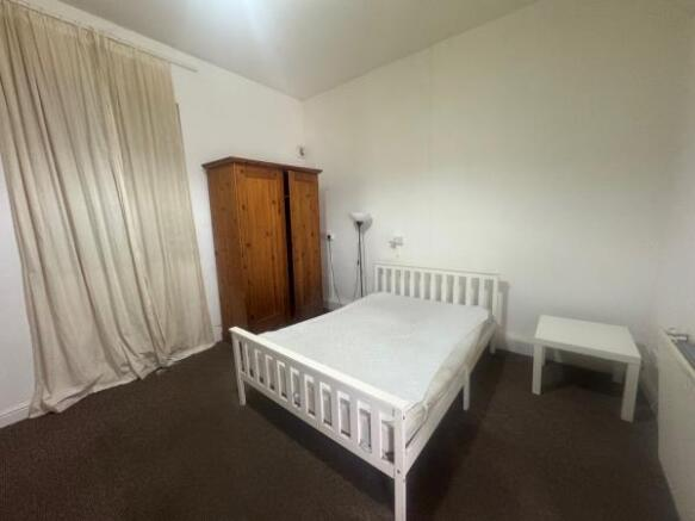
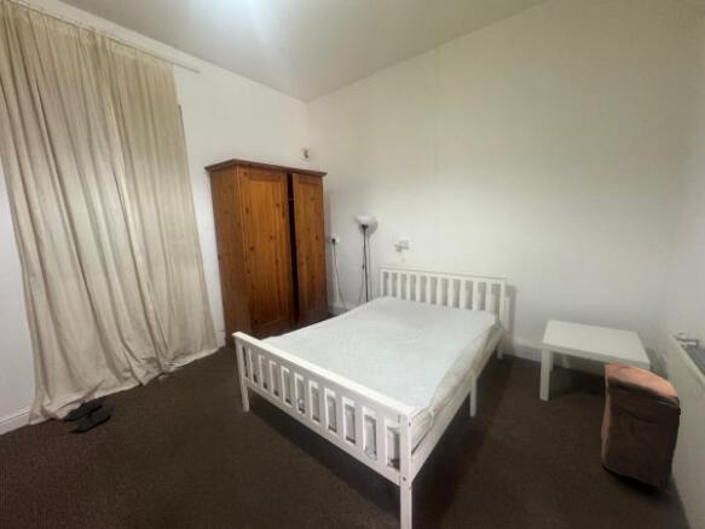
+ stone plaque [600,361,682,490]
+ shoe [67,395,117,432]
